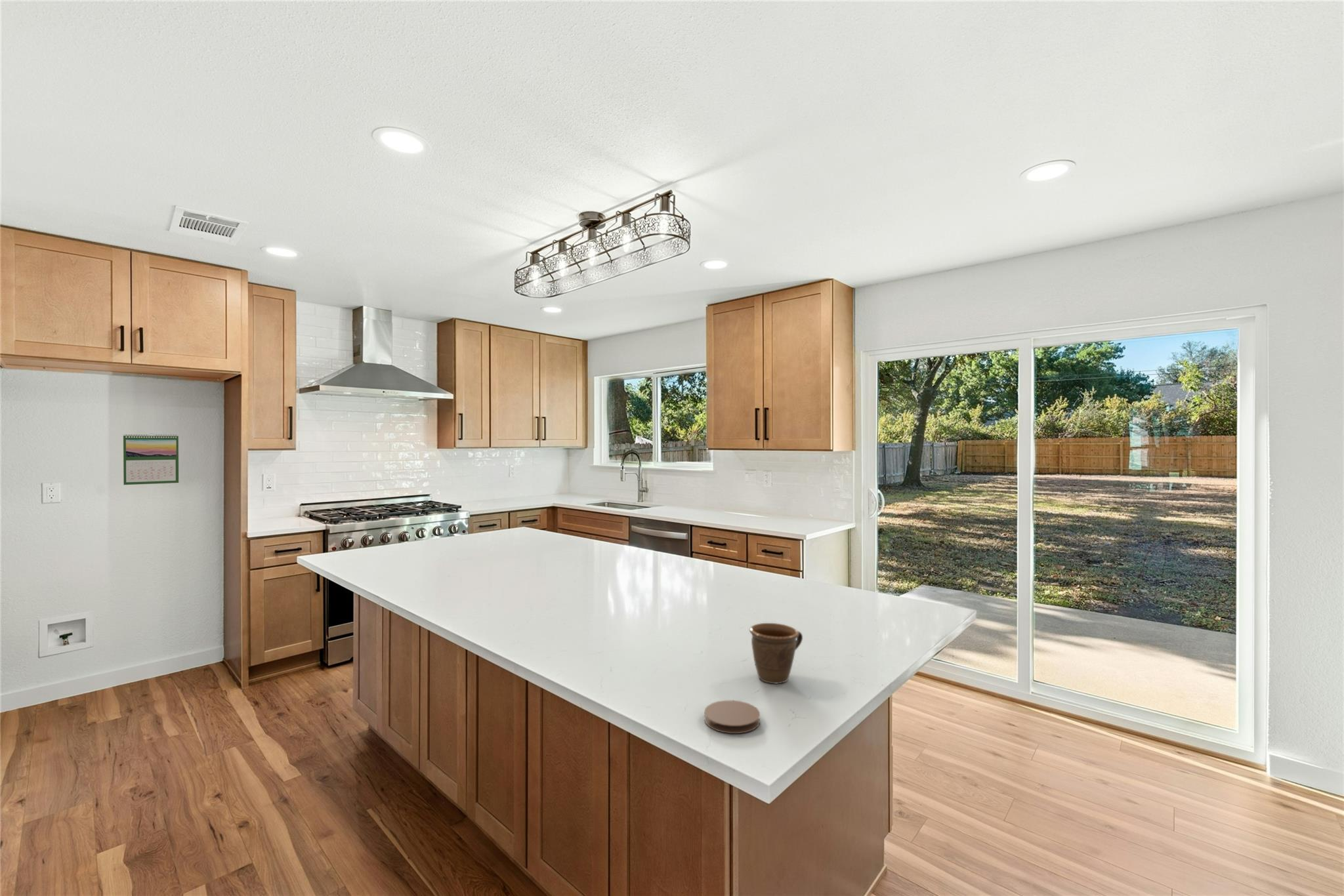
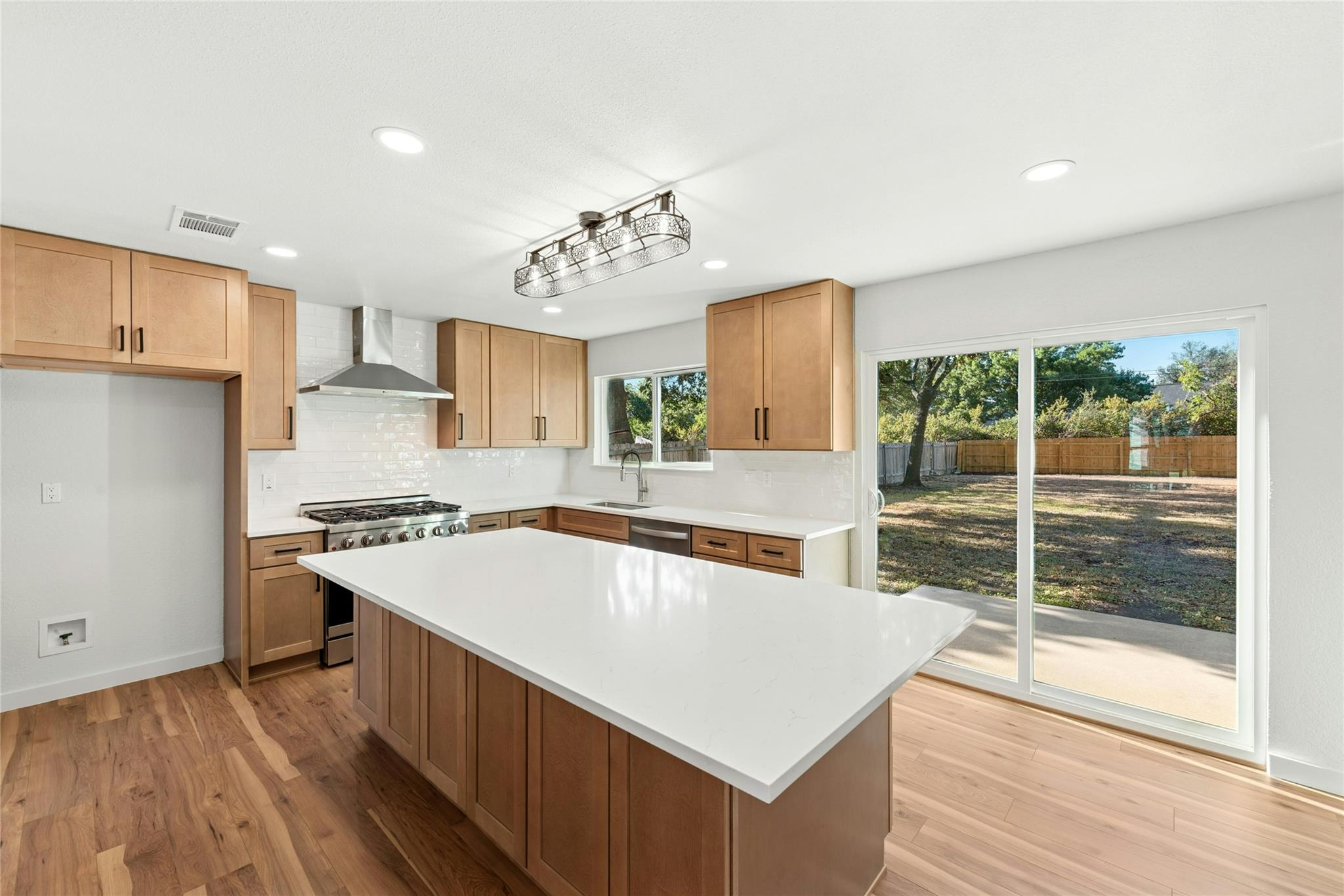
- calendar [123,433,179,485]
- mug [749,622,803,684]
- coaster [703,700,761,734]
